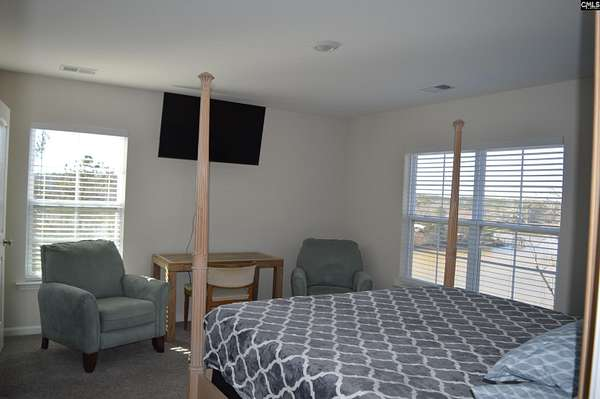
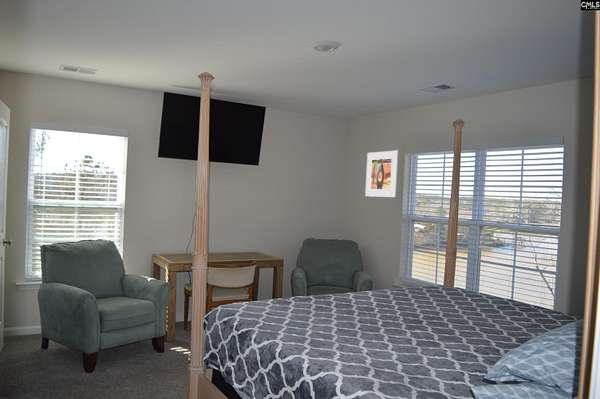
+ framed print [364,150,399,198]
